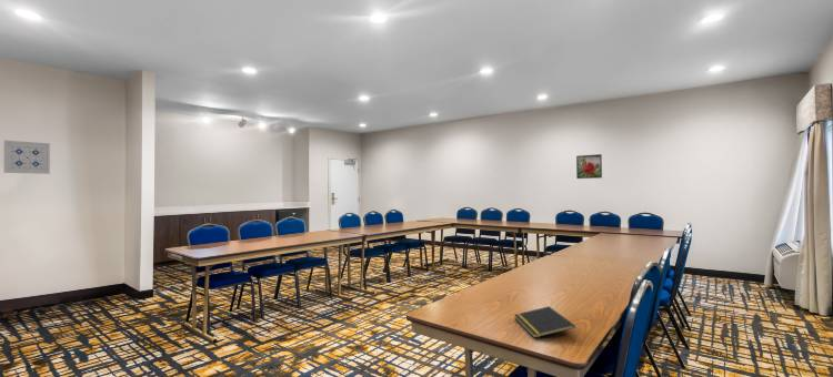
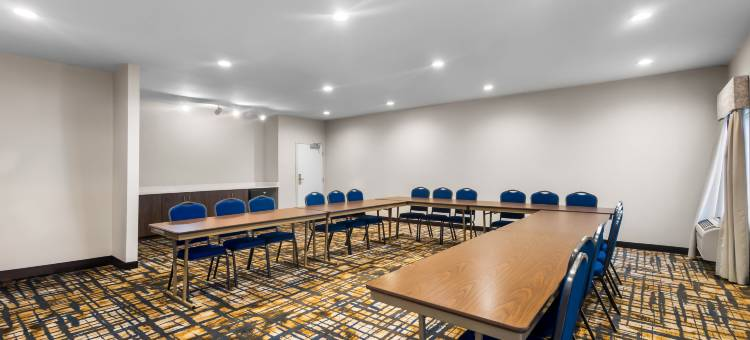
- wall art [2,139,51,175]
- notepad [513,305,576,339]
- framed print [575,153,603,180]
